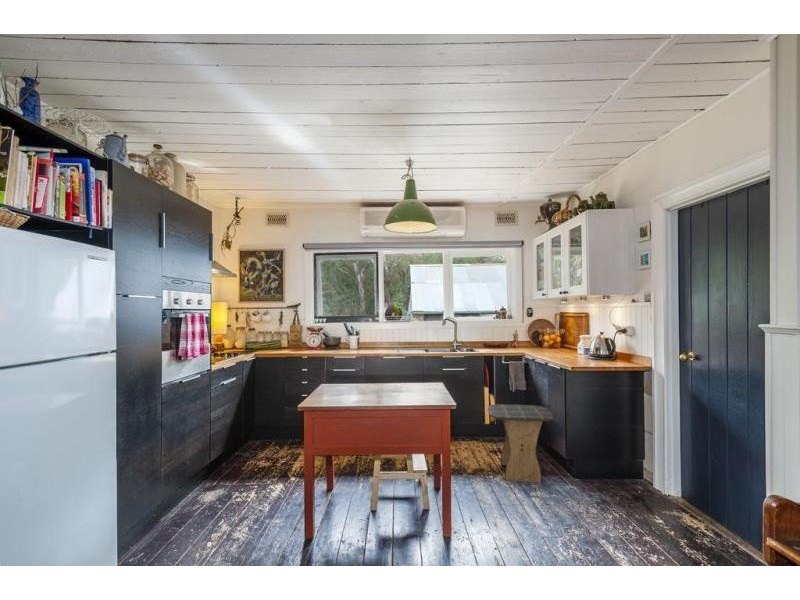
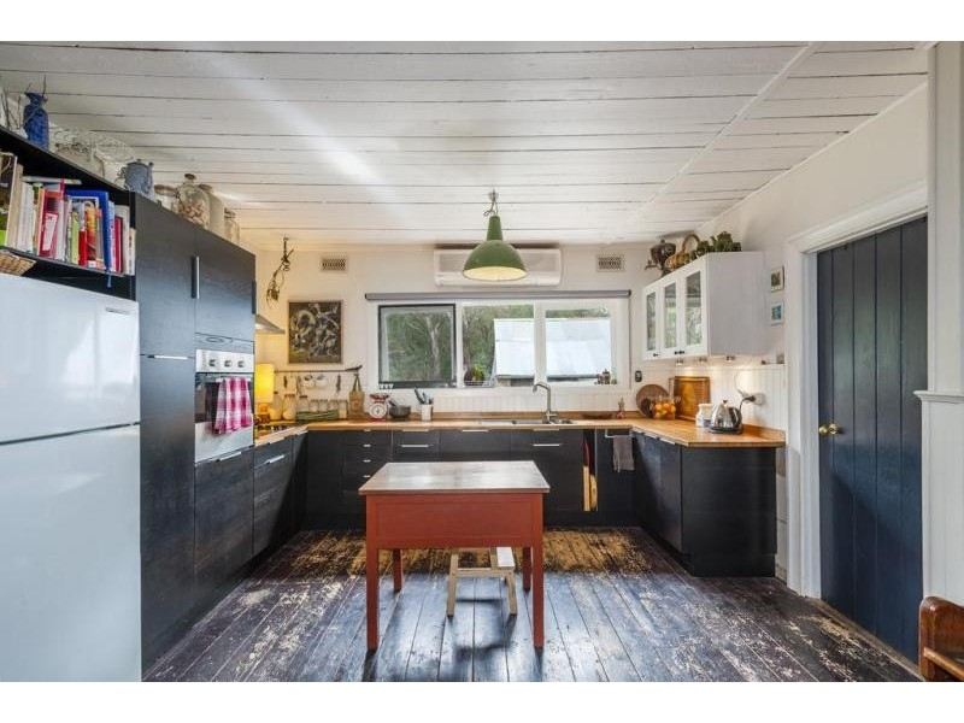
- stool [487,403,554,483]
